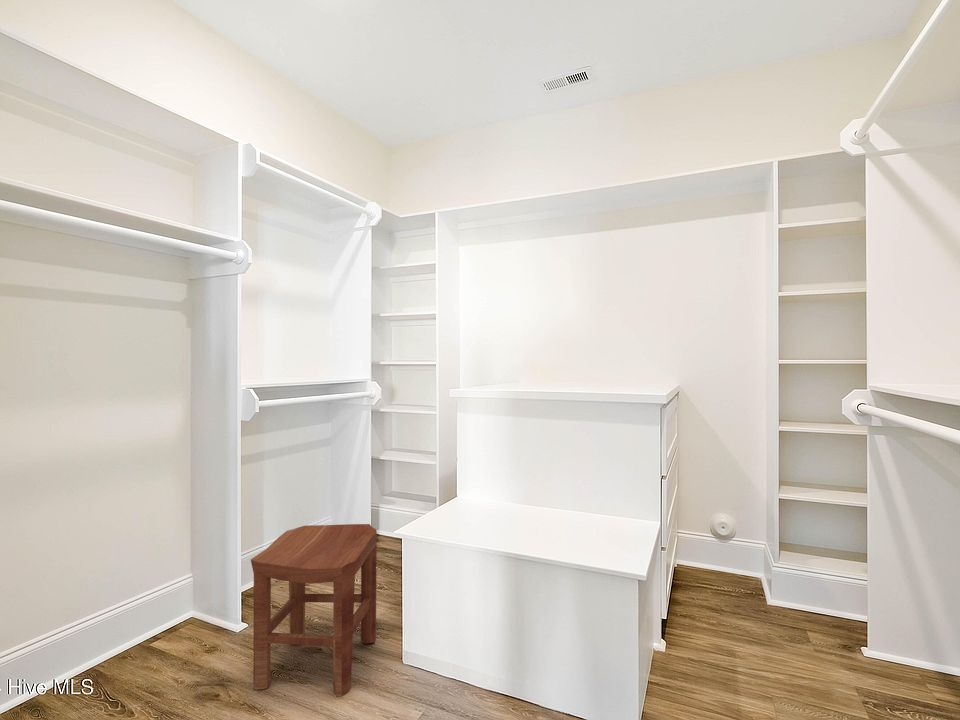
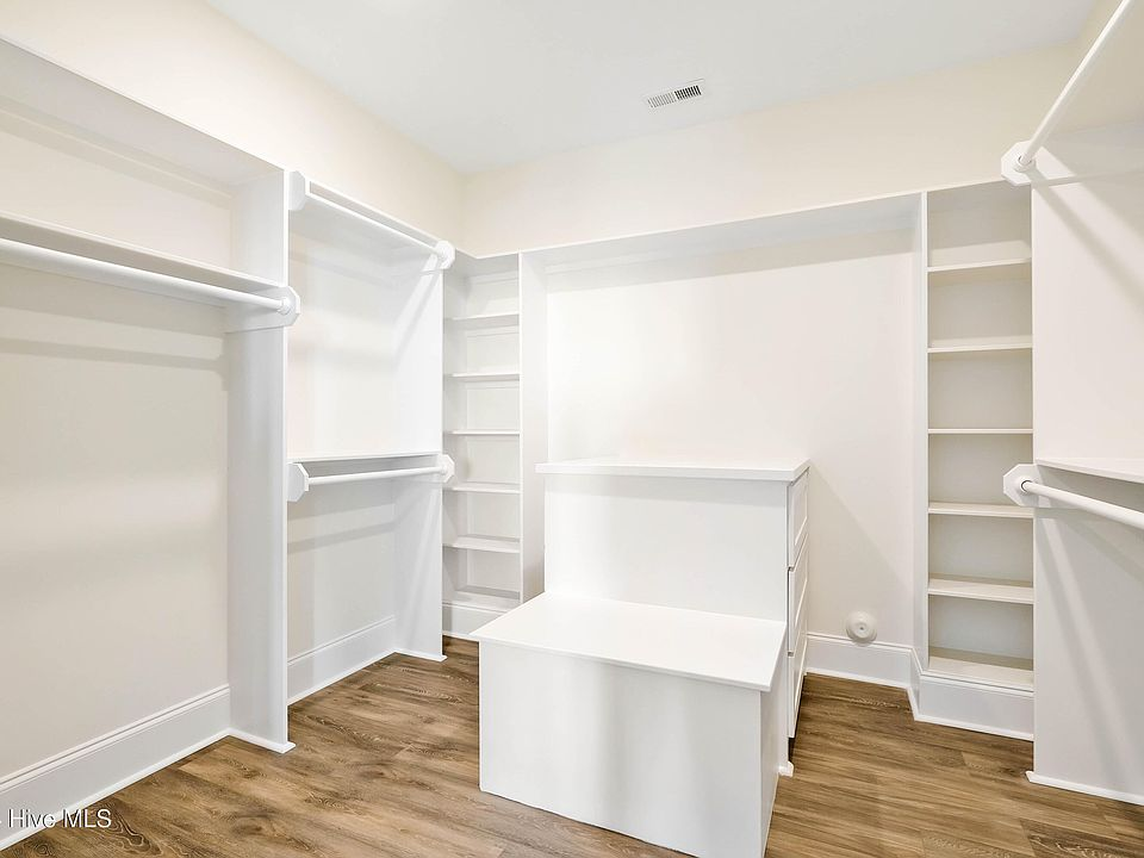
- stool [250,523,378,697]
